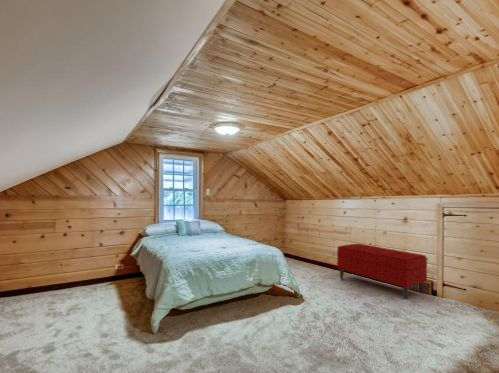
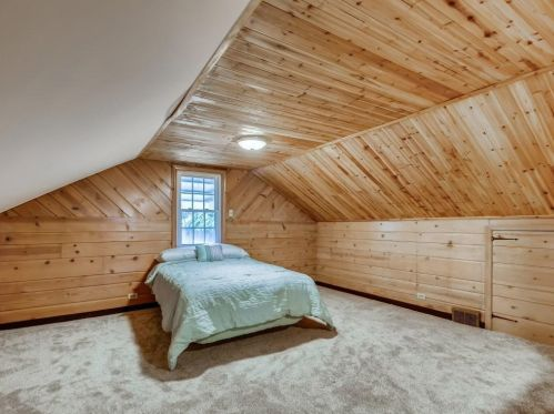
- bench [336,243,428,300]
